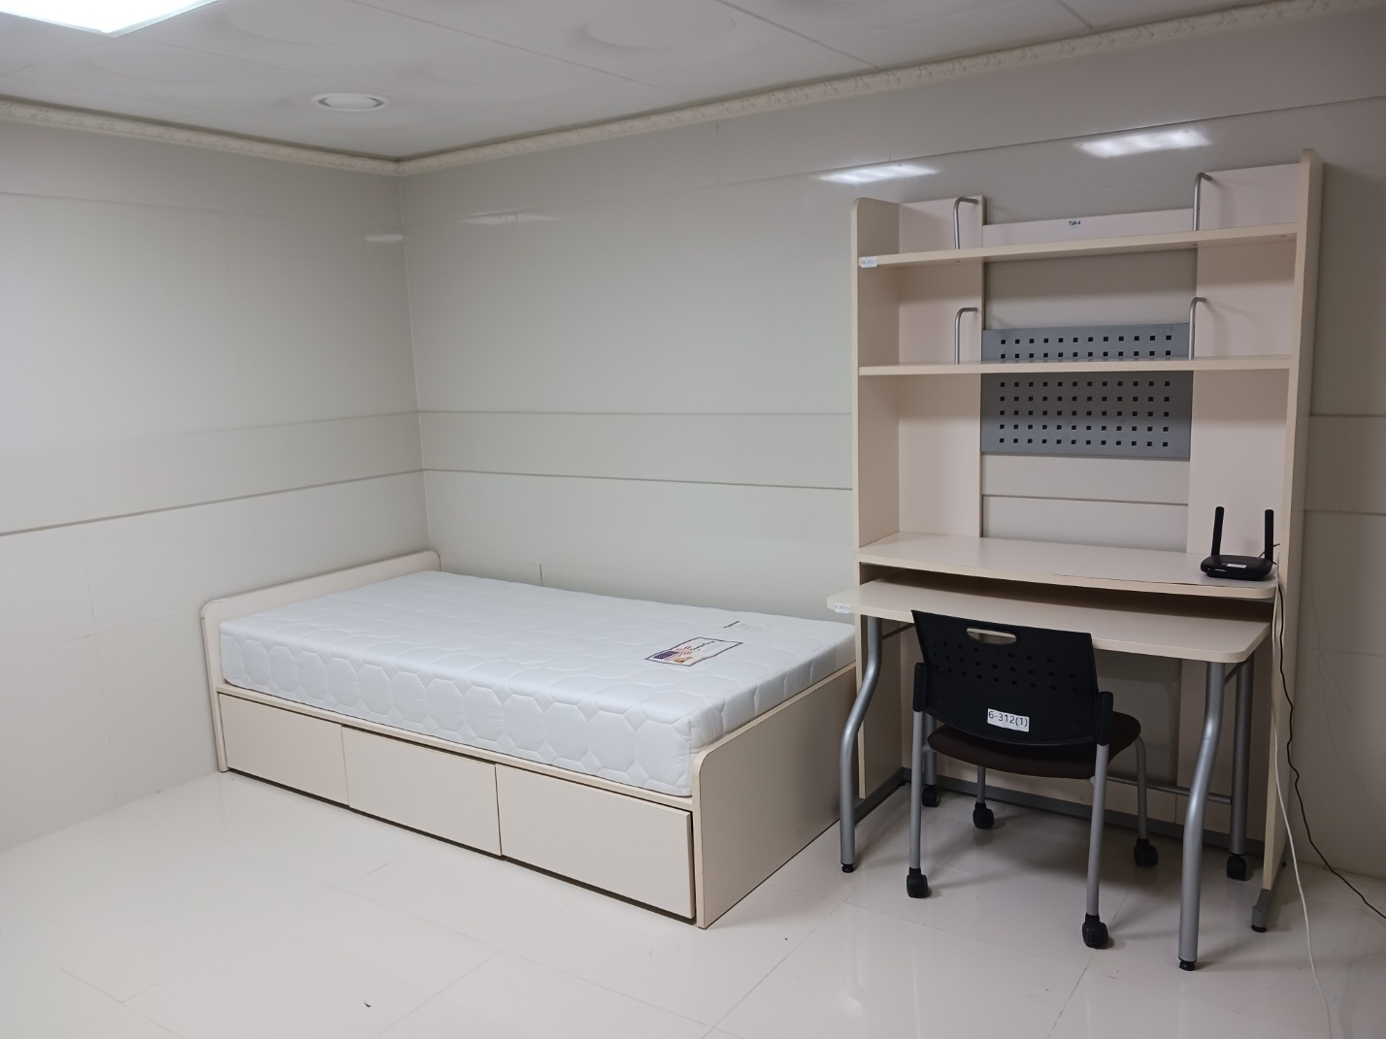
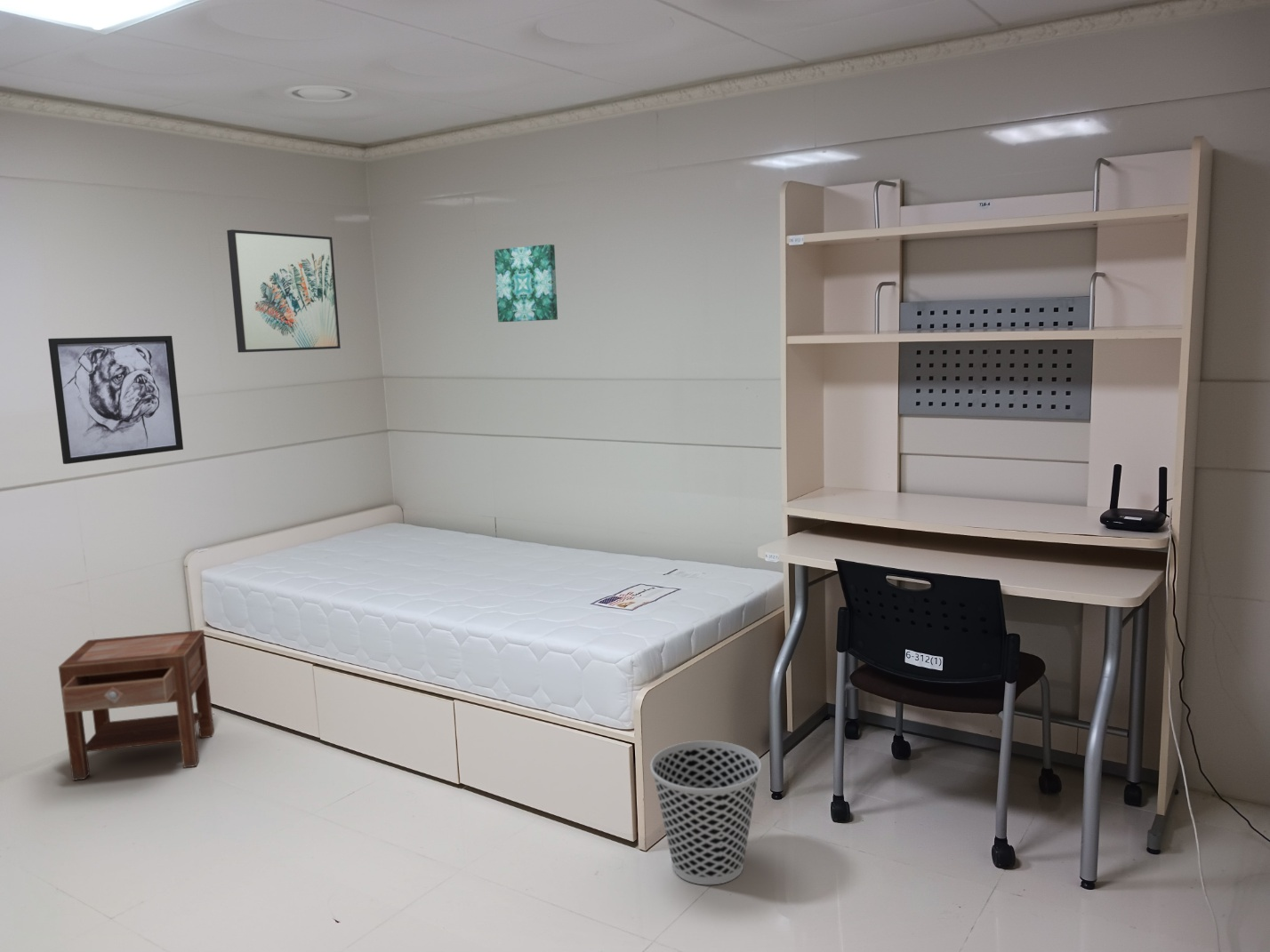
+ wastebasket [649,740,762,885]
+ wall art [494,244,559,323]
+ nightstand [58,629,215,781]
+ wall art [226,228,342,353]
+ wall art [47,335,184,465]
